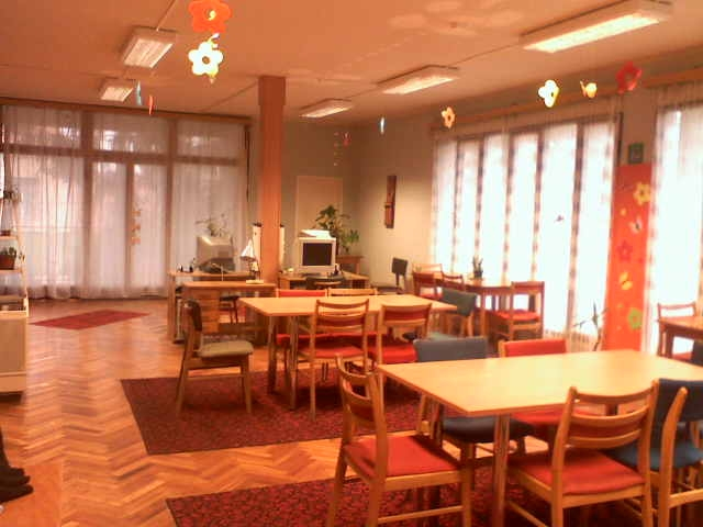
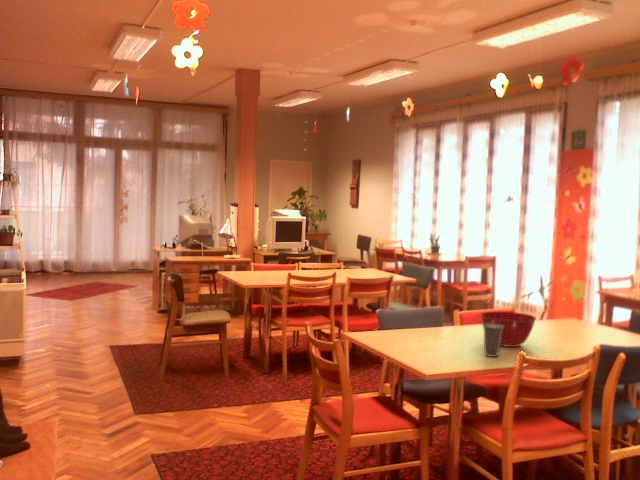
+ mixing bowl [480,311,537,348]
+ cup [481,323,504,358]
